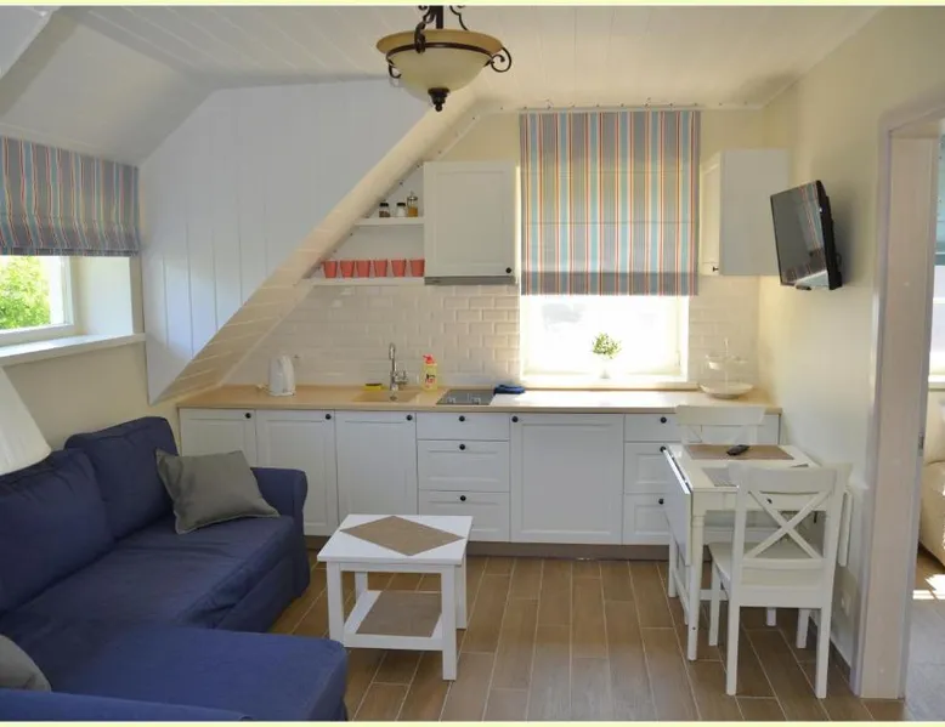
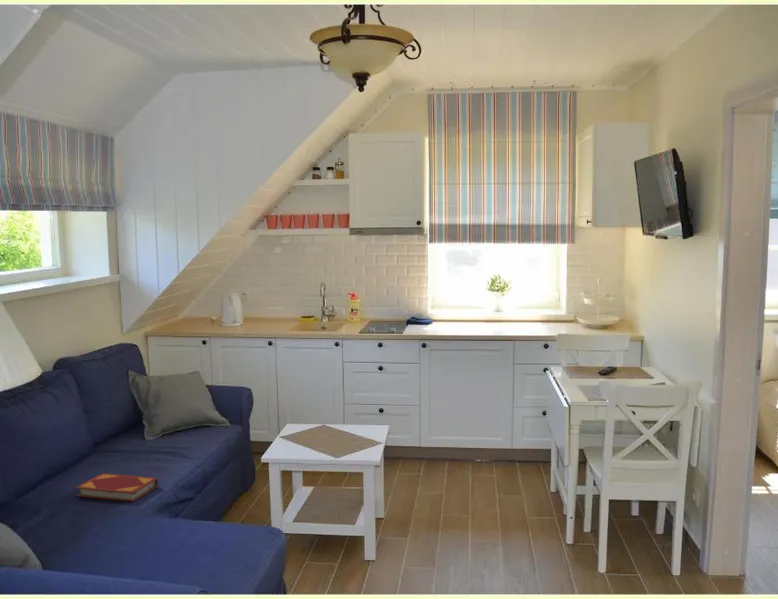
+ hardback book [74,472,159,503]
